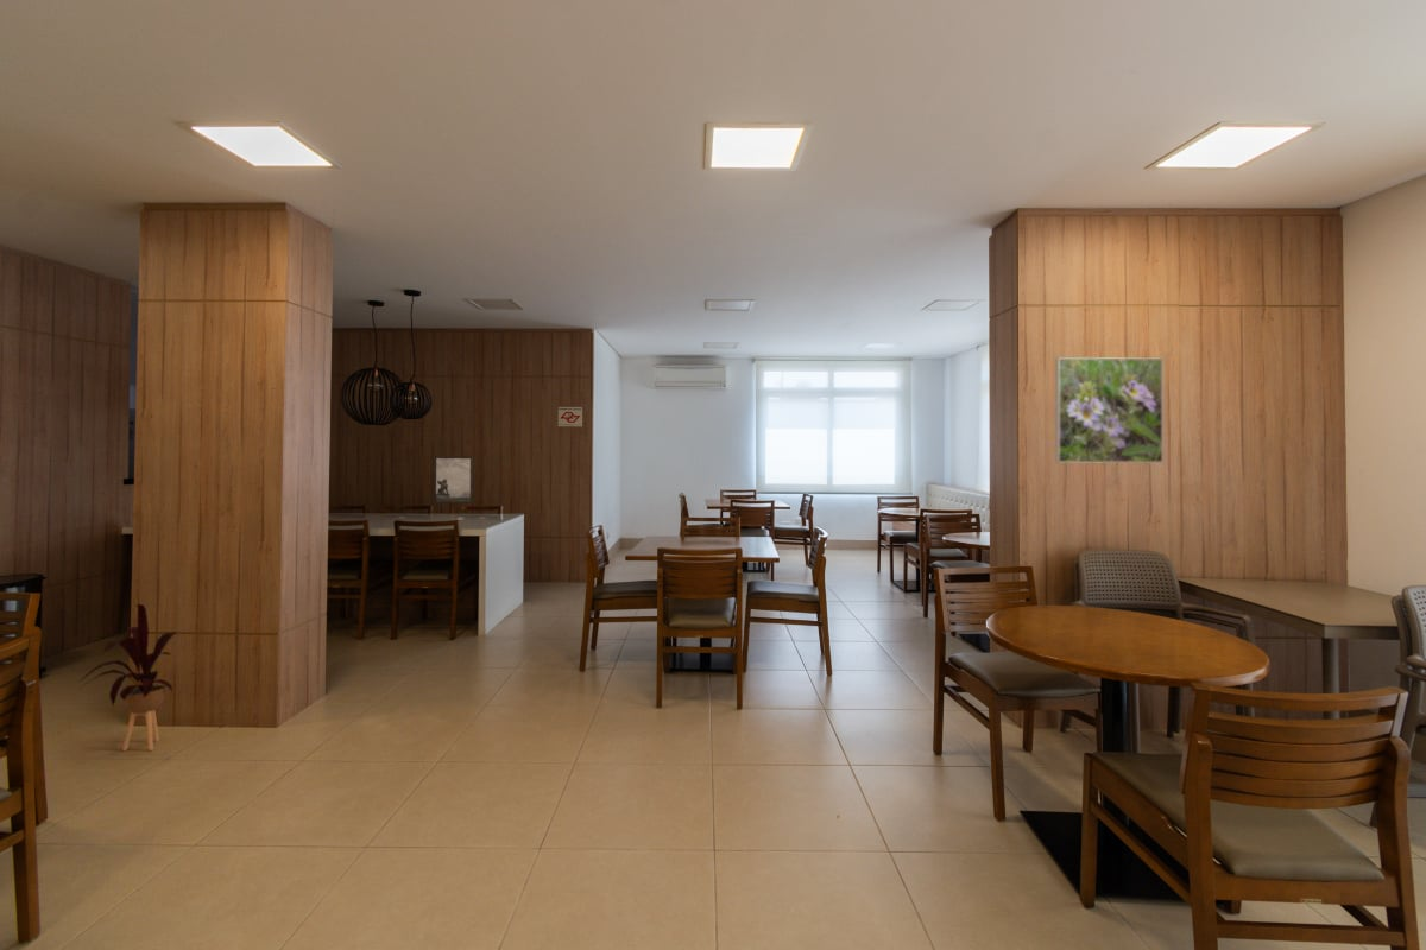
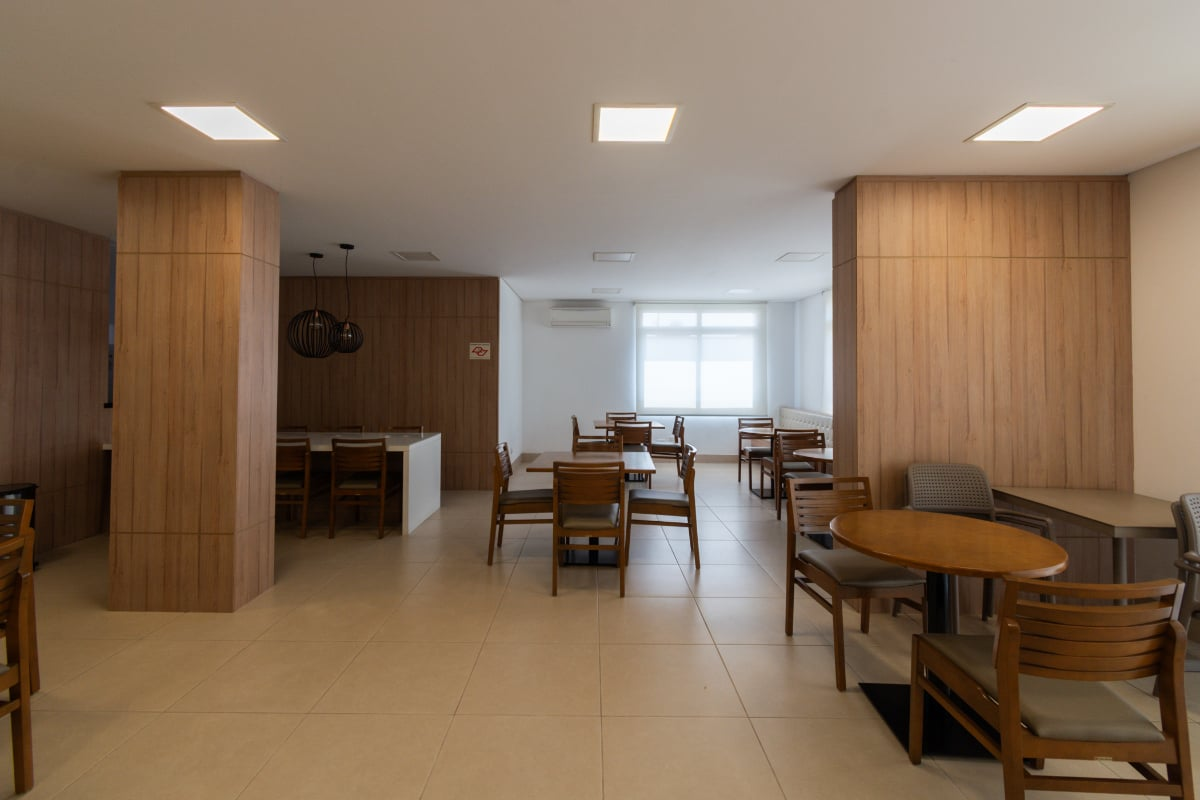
- house plant [77,603,179,752]
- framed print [1054,356,1165,464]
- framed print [434,456,474,505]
